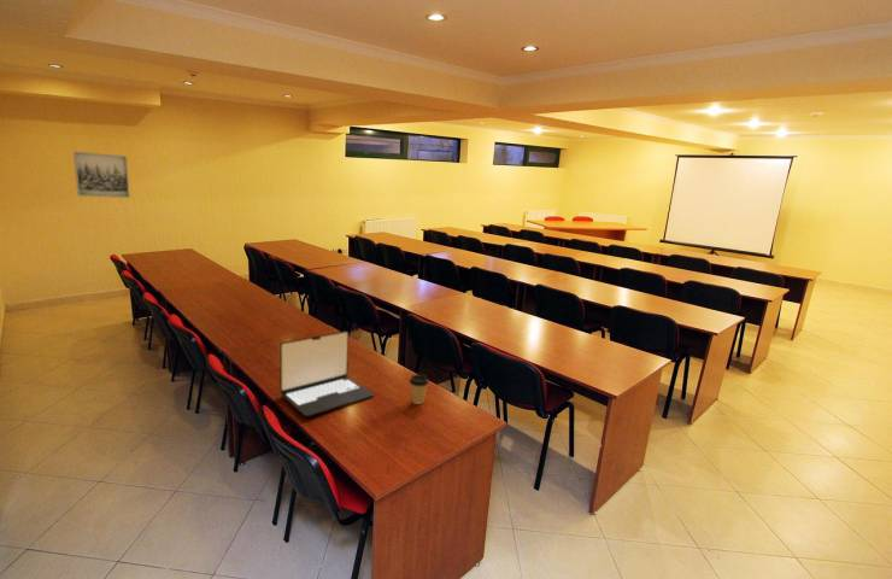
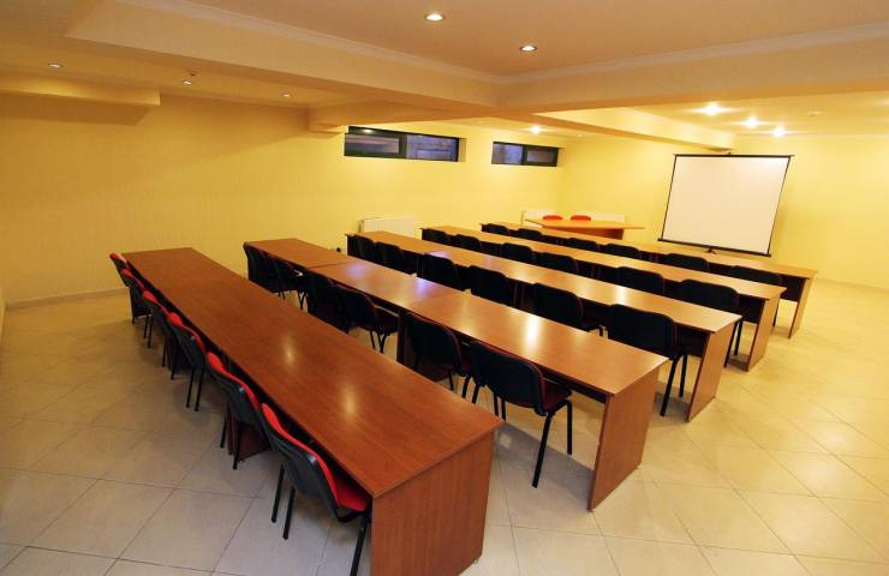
- laptop [278,331,375,417]
- wall art [72,151,131,199]
- coffee cup [409,374,430,405]
